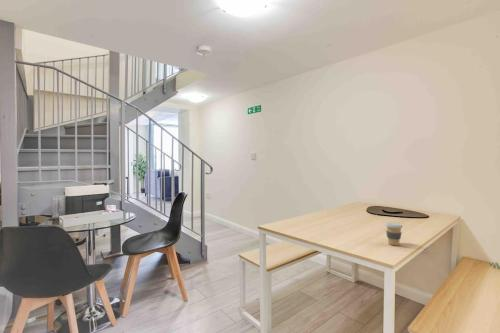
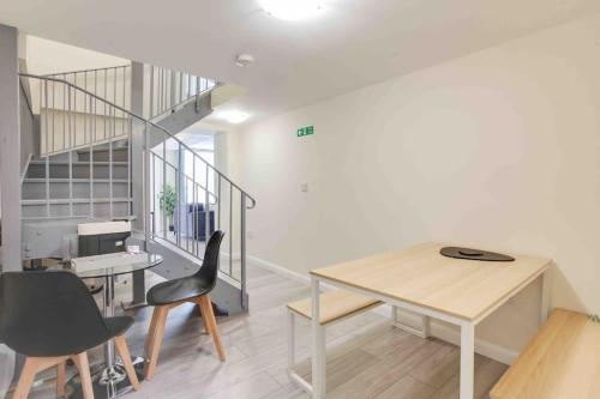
- coffee cup [384,221,404,247]
